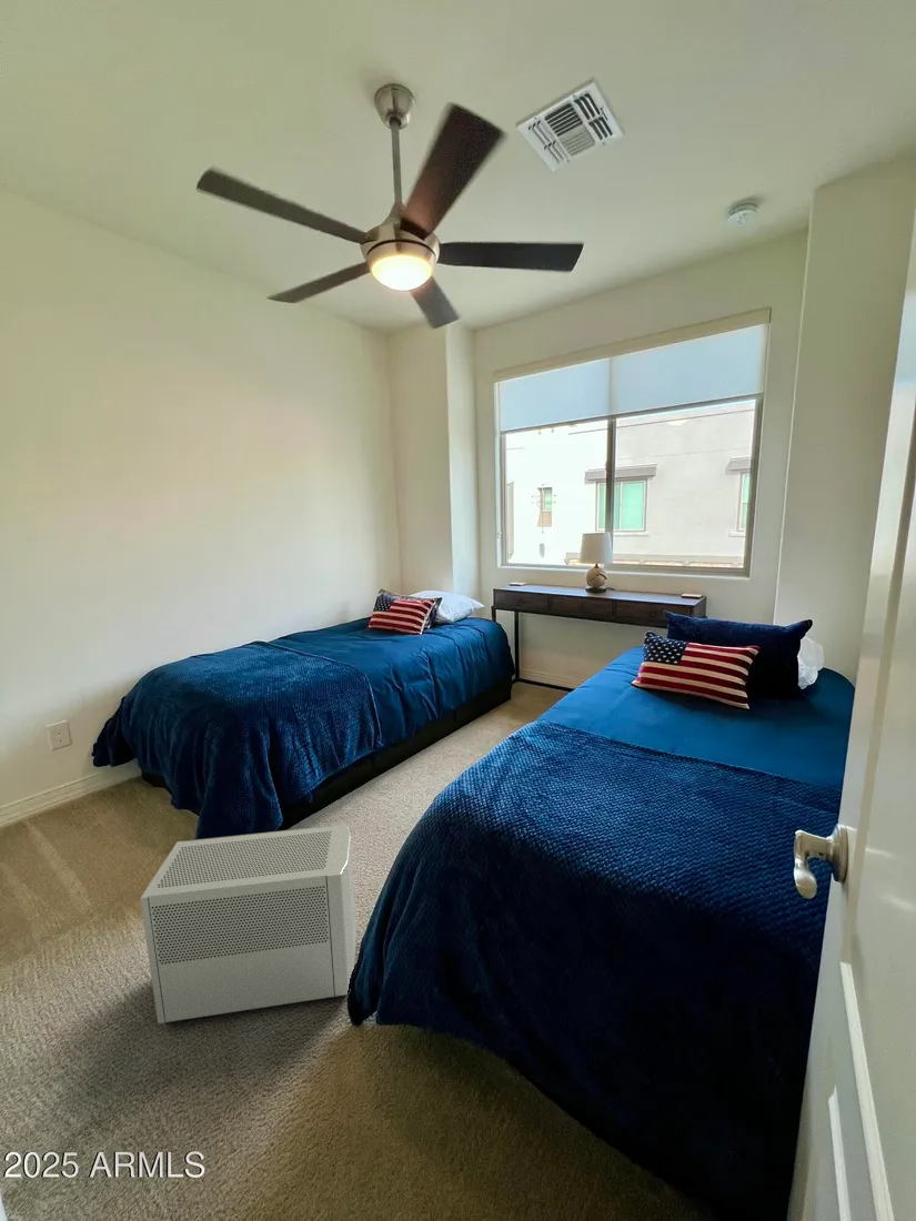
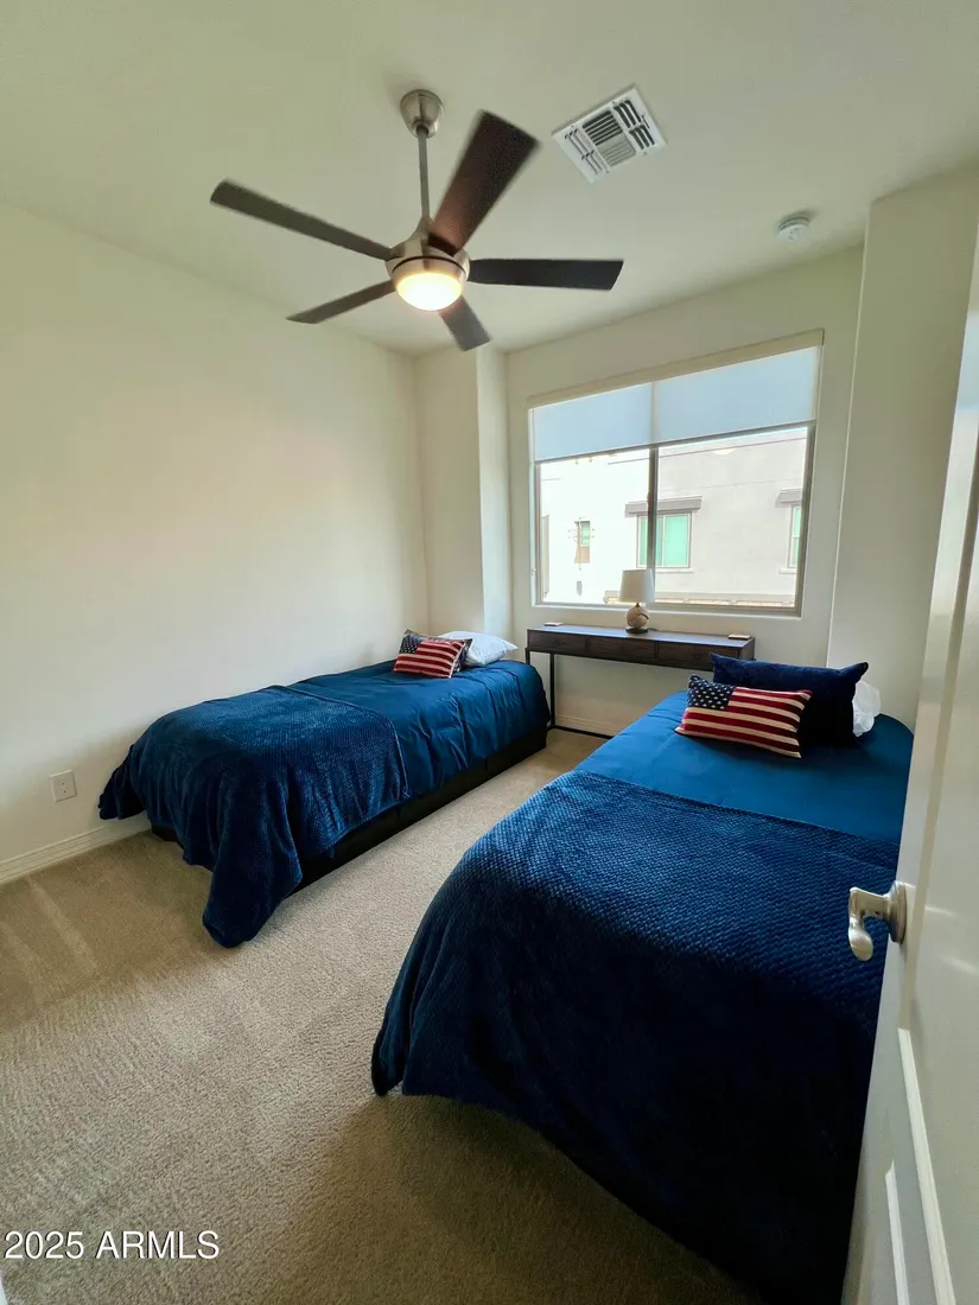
- air purifier [139,824,359,1026]
